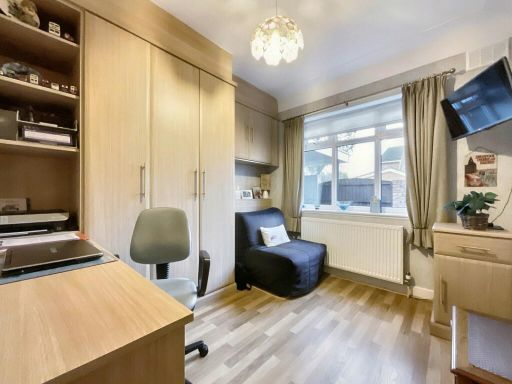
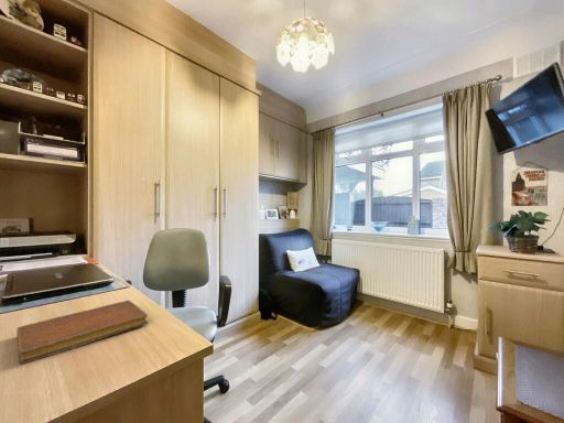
+ notebook [15,300,149,365]
